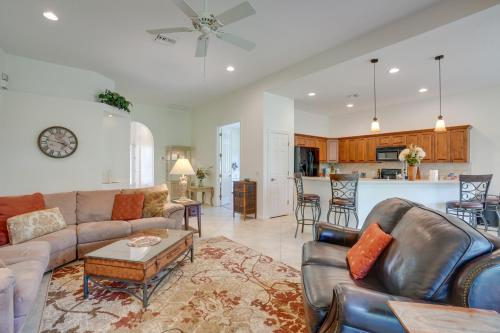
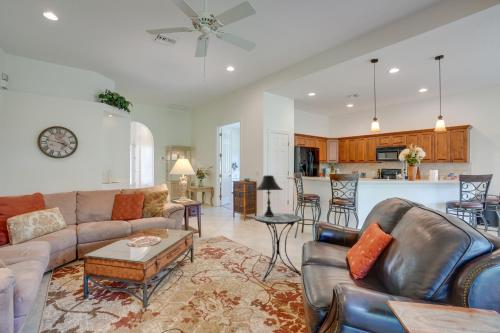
+ side table [253,212,303,282]
+ table lamp [254,174,284,216]
